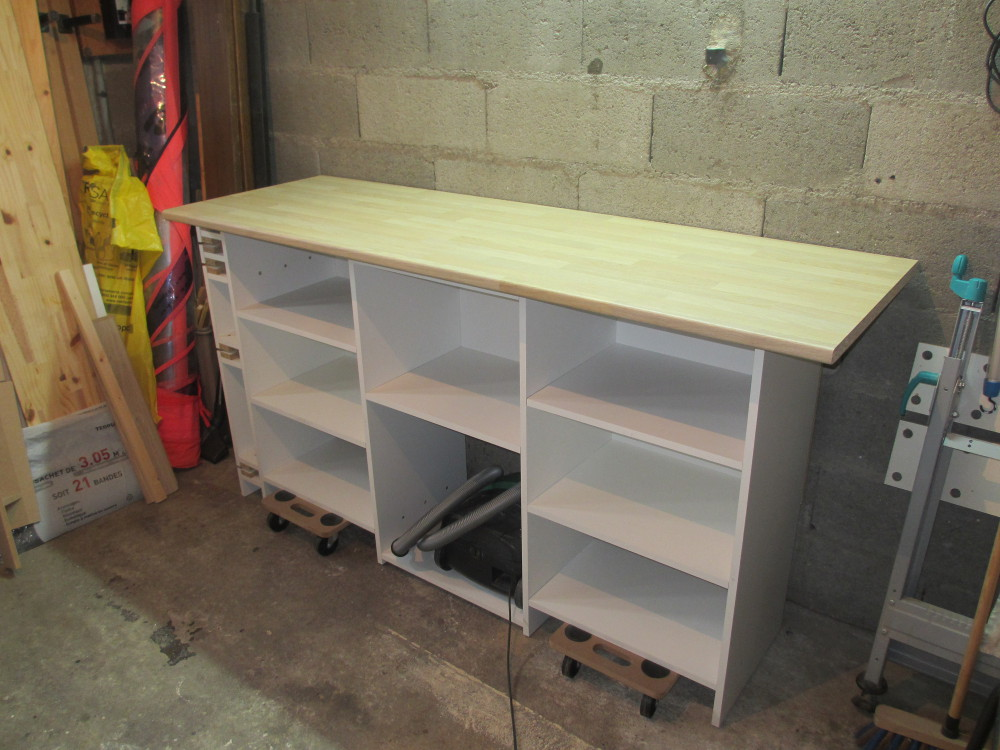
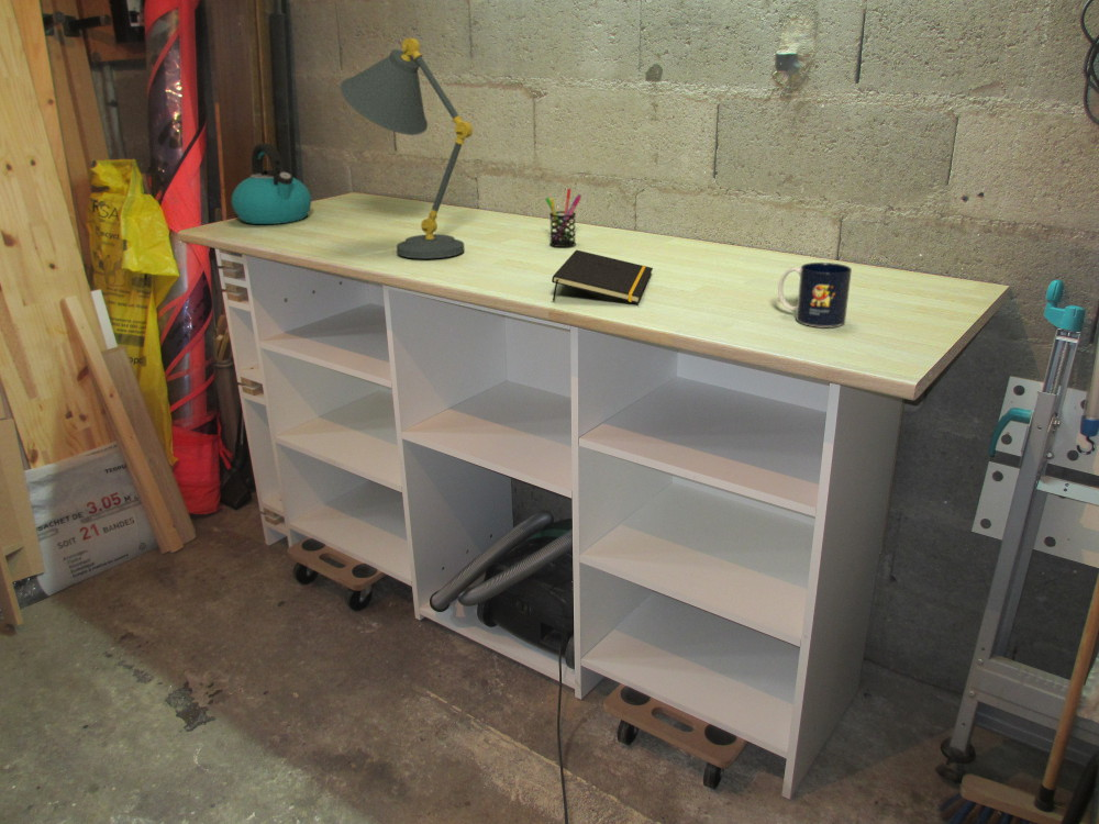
+ pen holder [544,188,582,248]
+ mug [777,261,853,329]
+ kettle [231,143,312,225]
+ notepad [551,249,654,304]
+ desk lamp [340,37,474,259]
